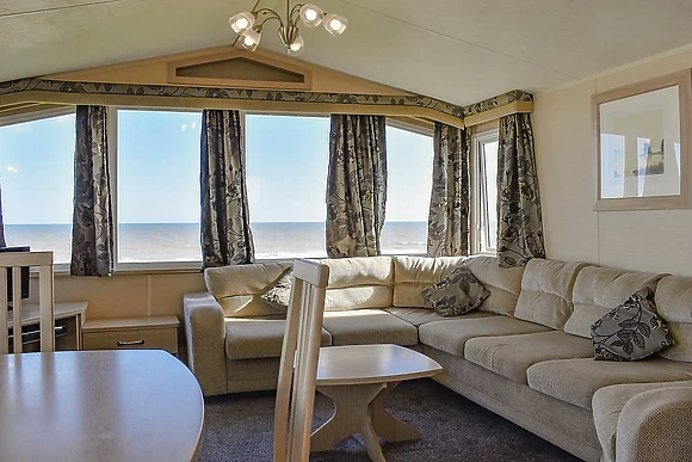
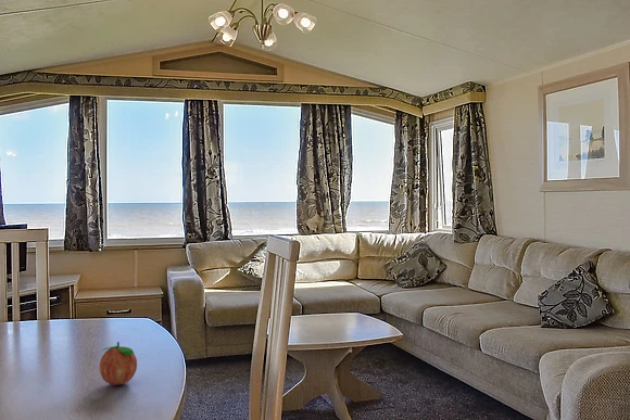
+ fruit [99,341,138,386]
